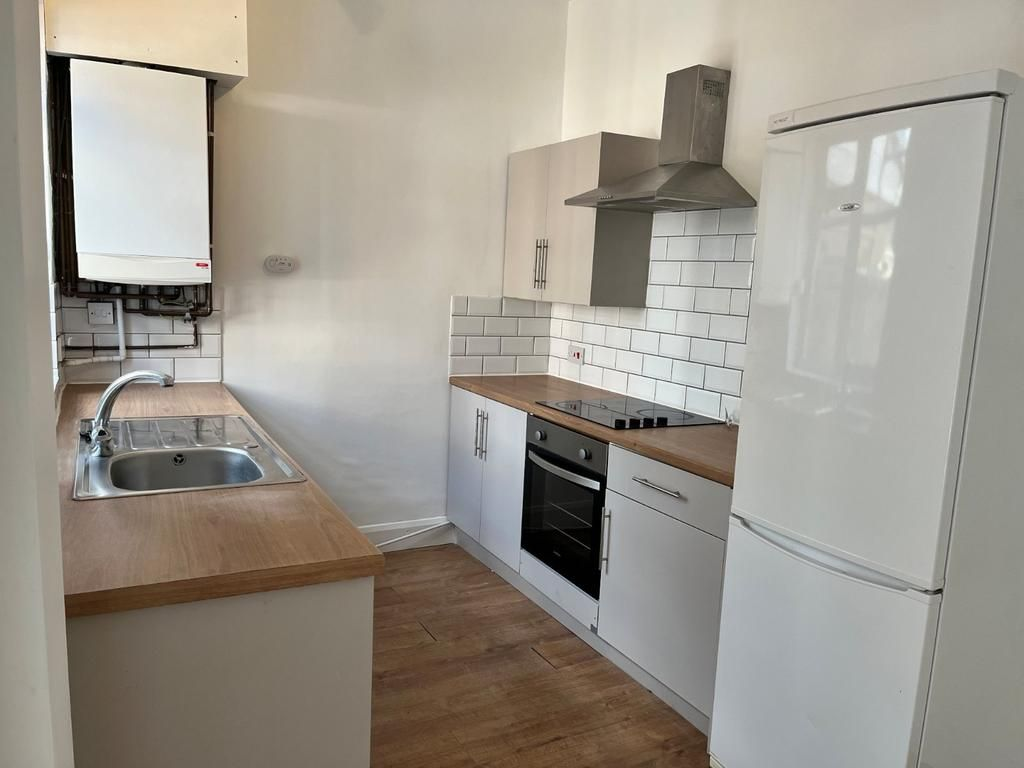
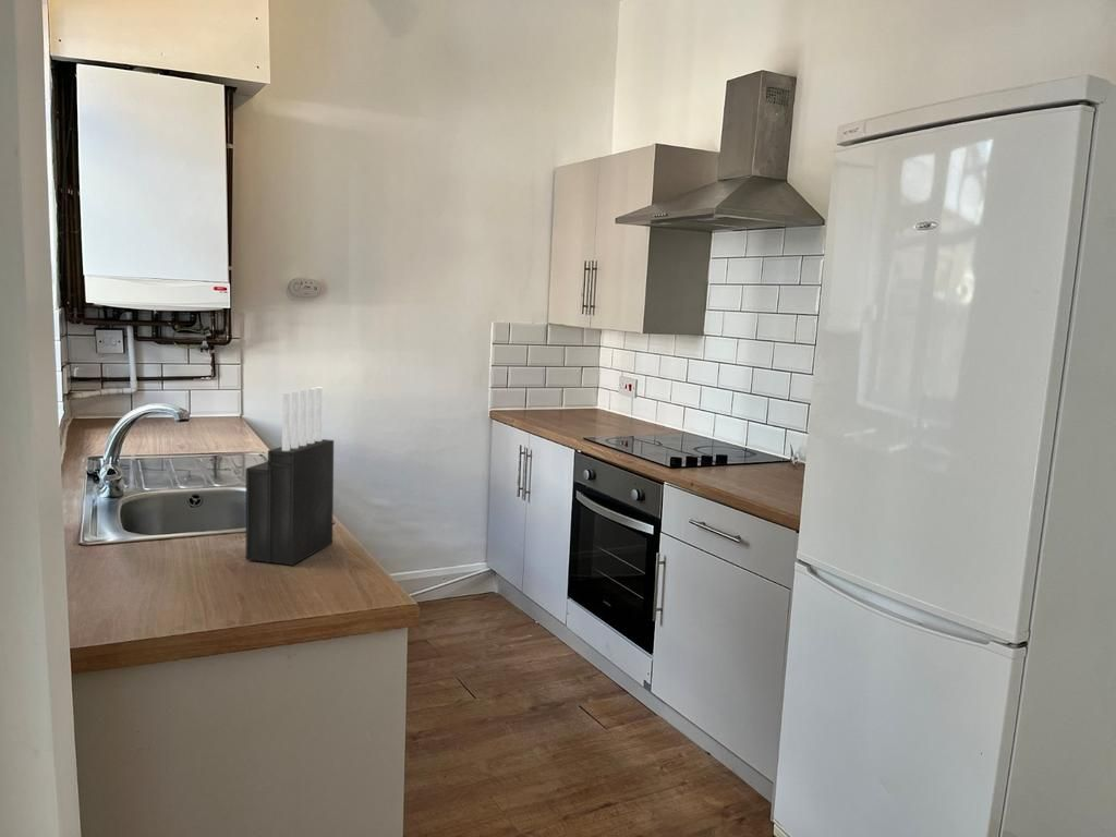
+ knife block [245,386,335,567]
